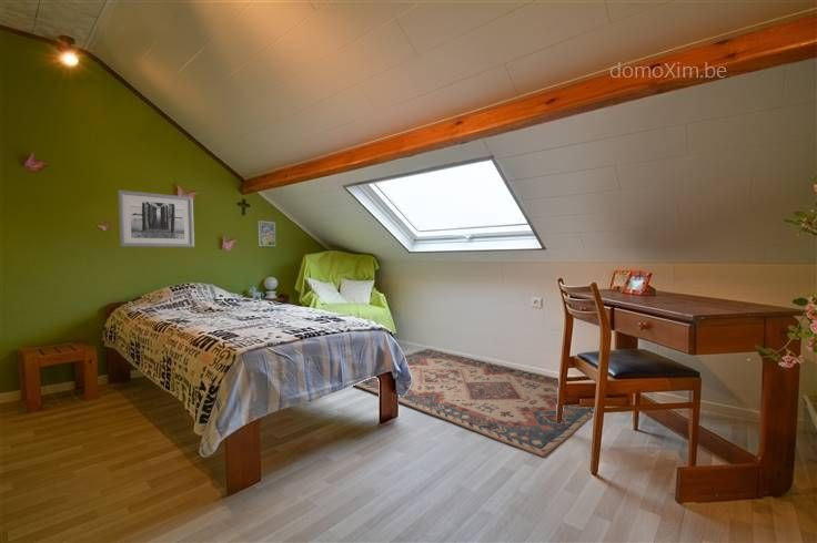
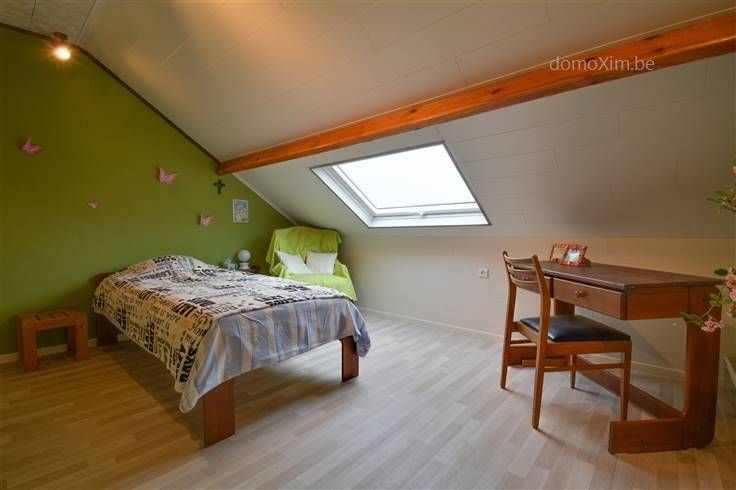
- rug [354,348,595,458]
- wall art [117,189,195,248]
